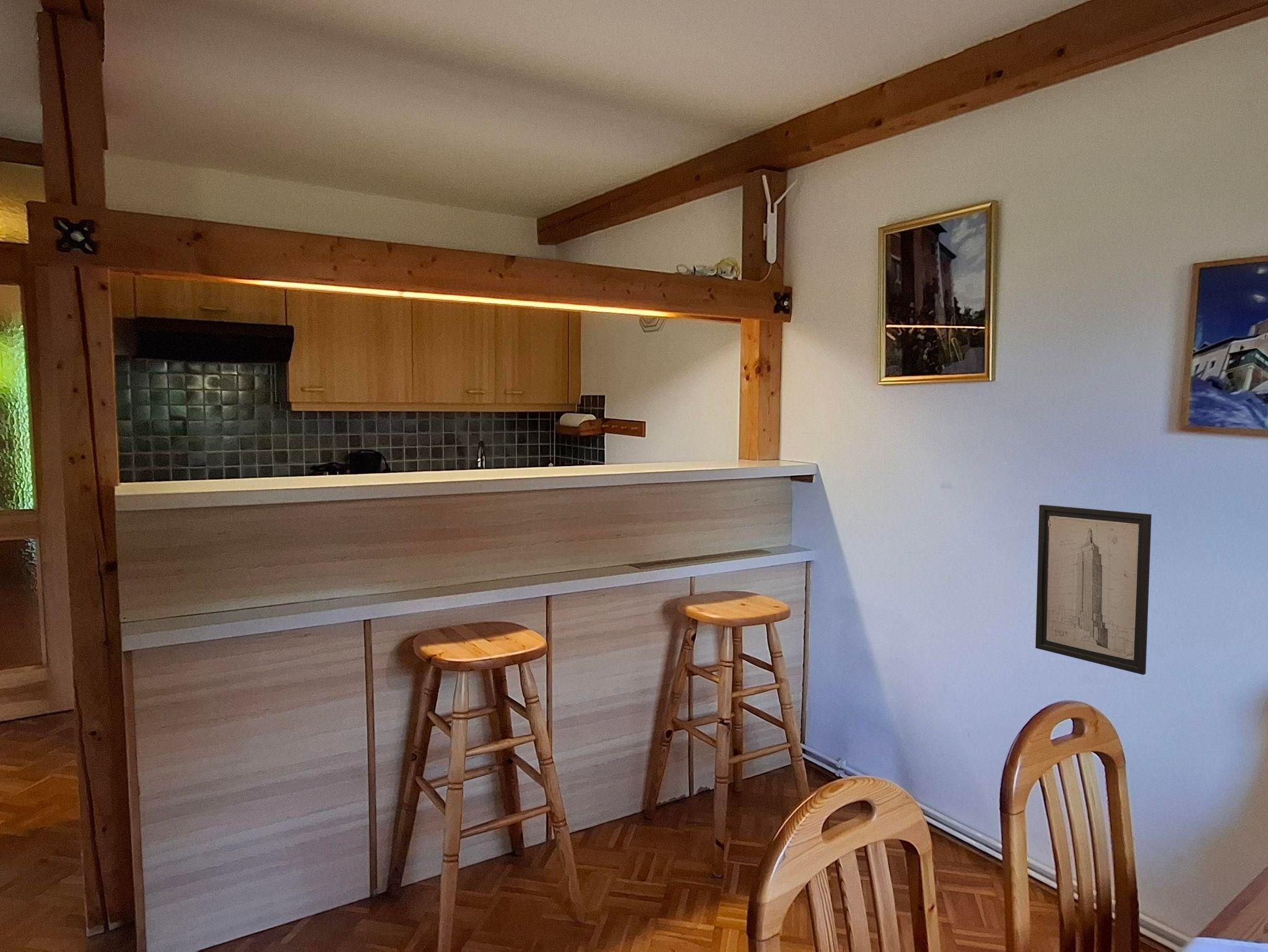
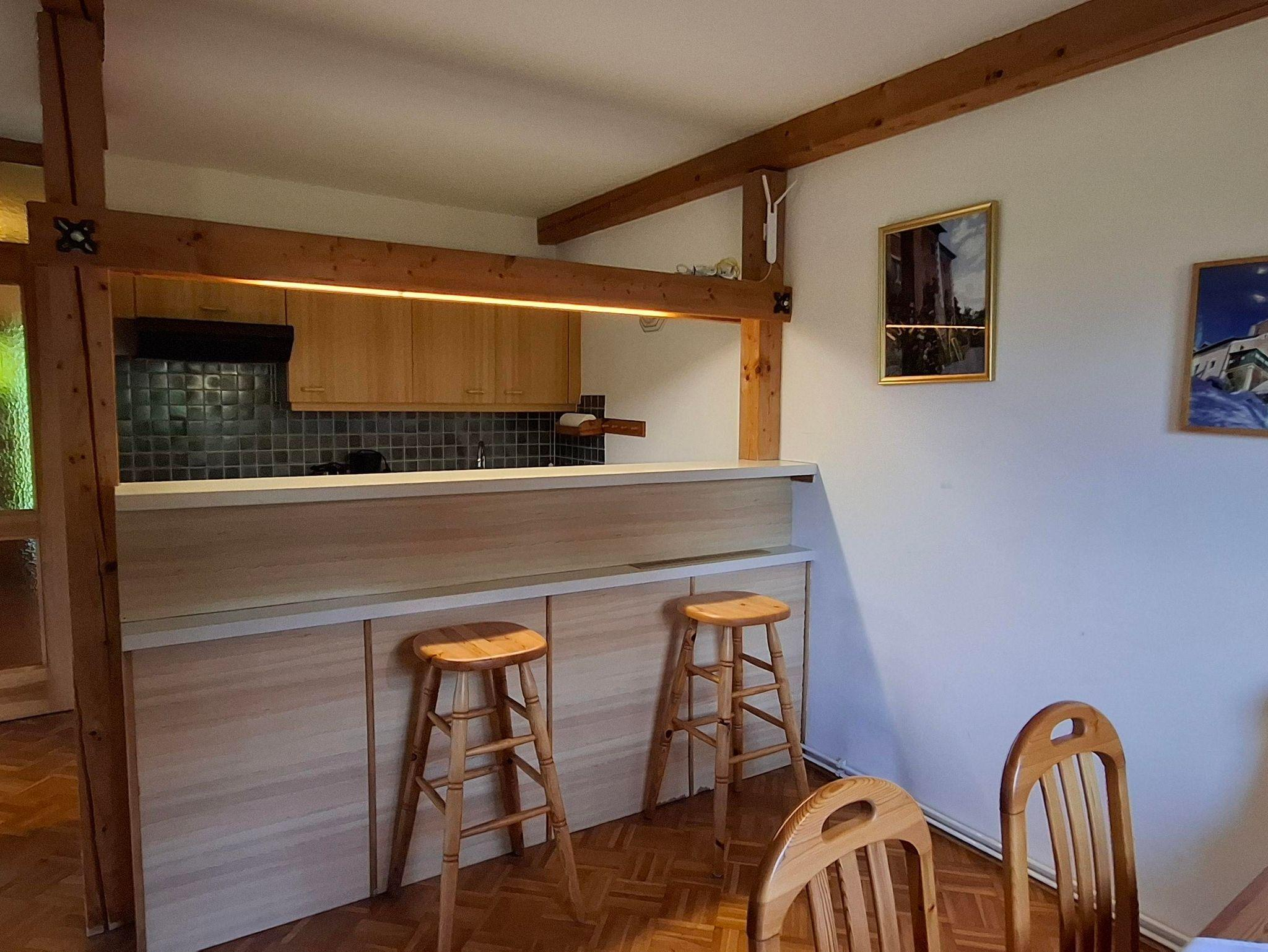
- wall art [1035,504,1152,675]
